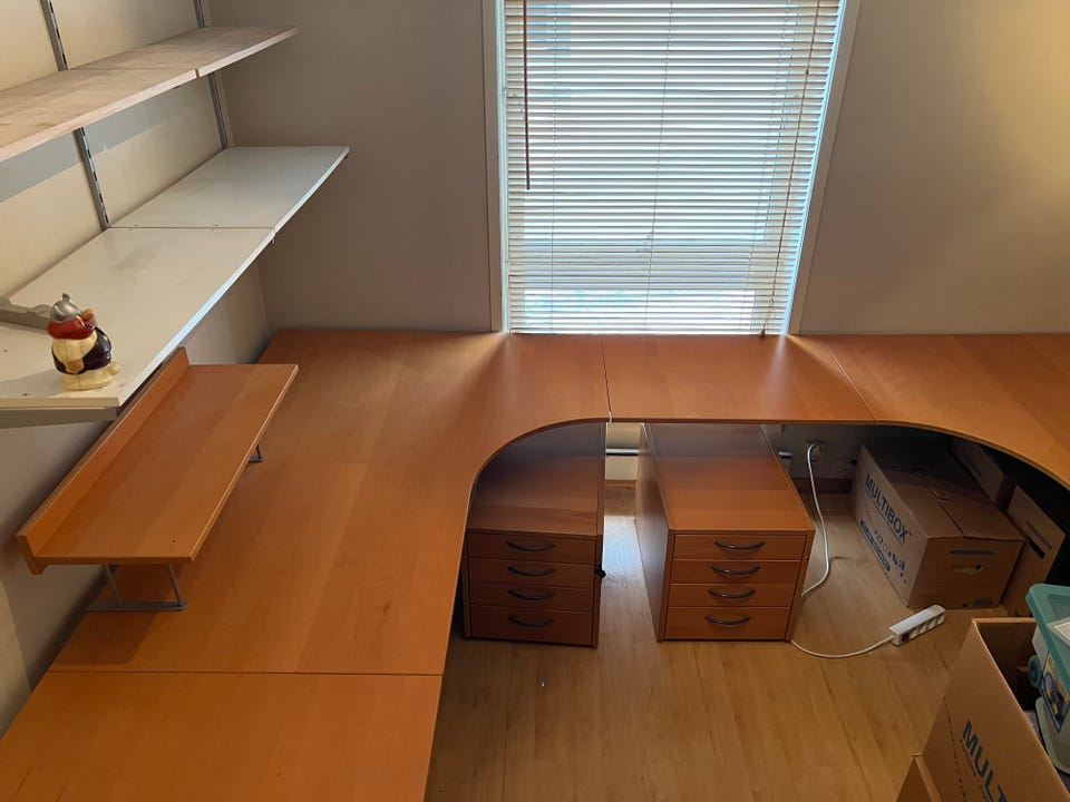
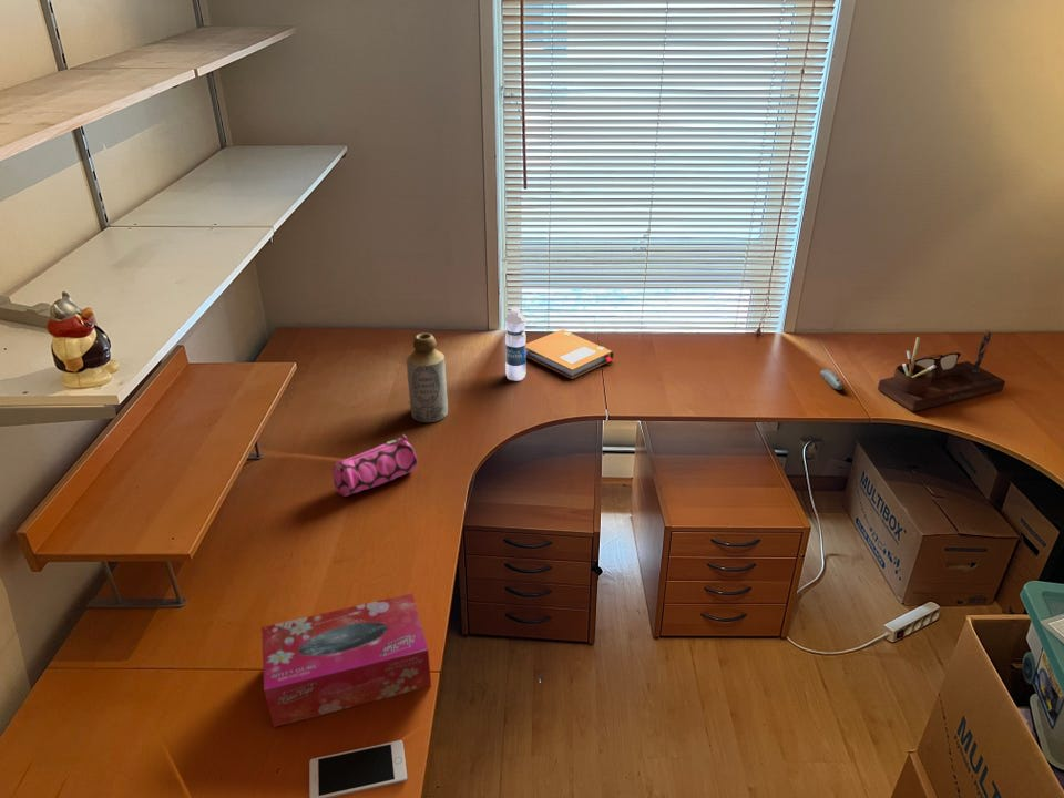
+ pencil case [331,433,419,498]
+ notebook [525,328,615,380]
+ computer mouse [819,368,843,391]
+ water bottle [504,306,528,382]
+ desk organizer [877,329,1006,412]
+ cell phone [308,739,408,798]
+ bottle [406,332,449,423]
+ tissue box [260,592,432,728]
